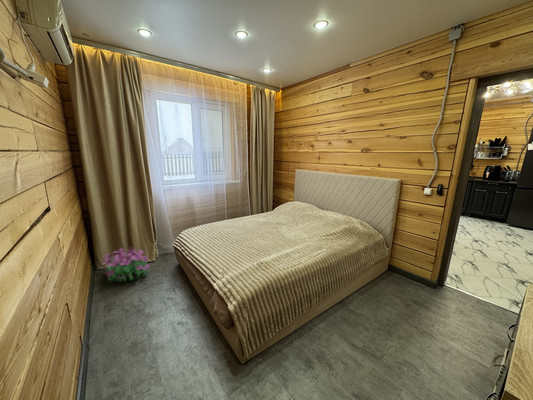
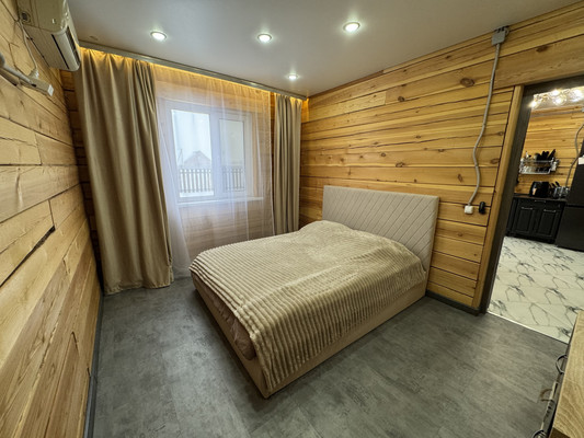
- decorative plant [100,246,151,283]
